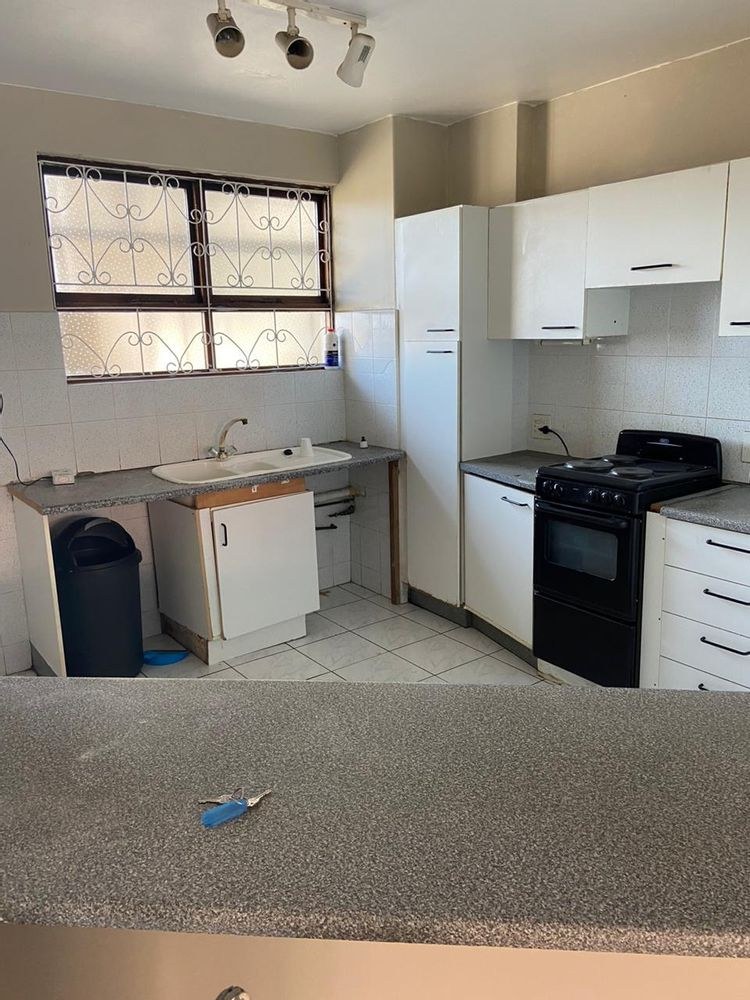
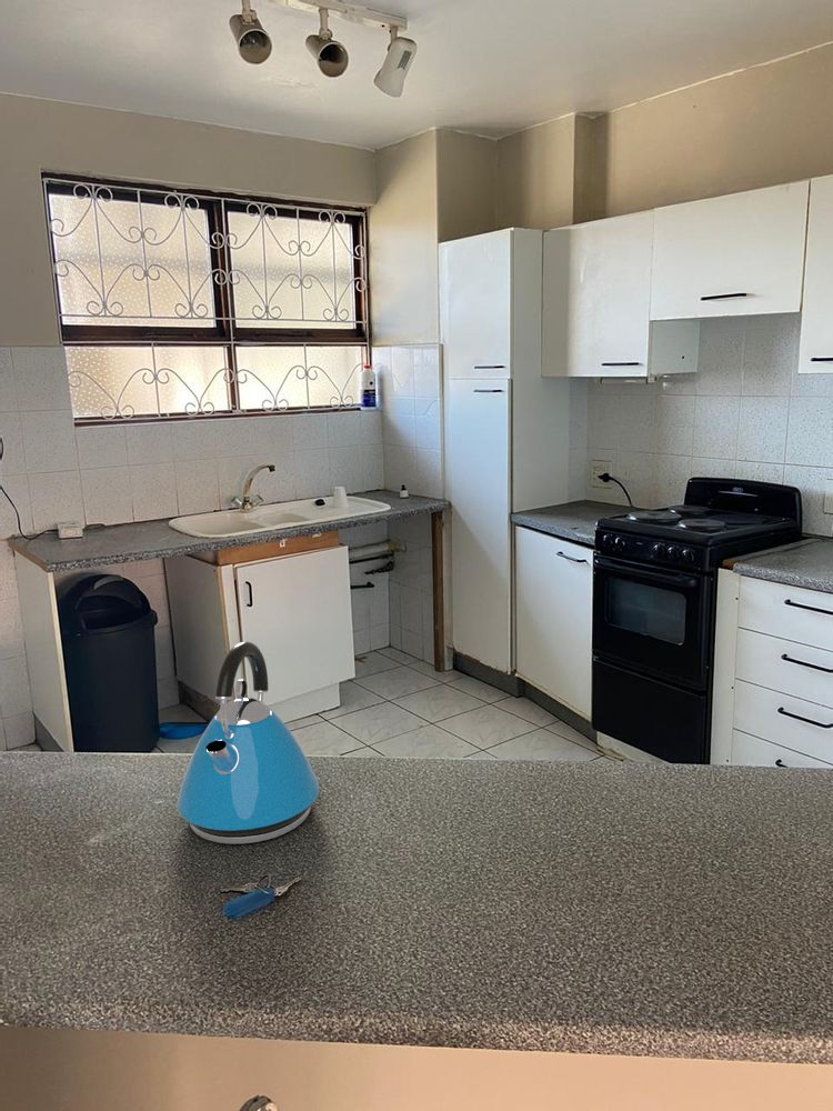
+ kettle [175,641,320,845]
